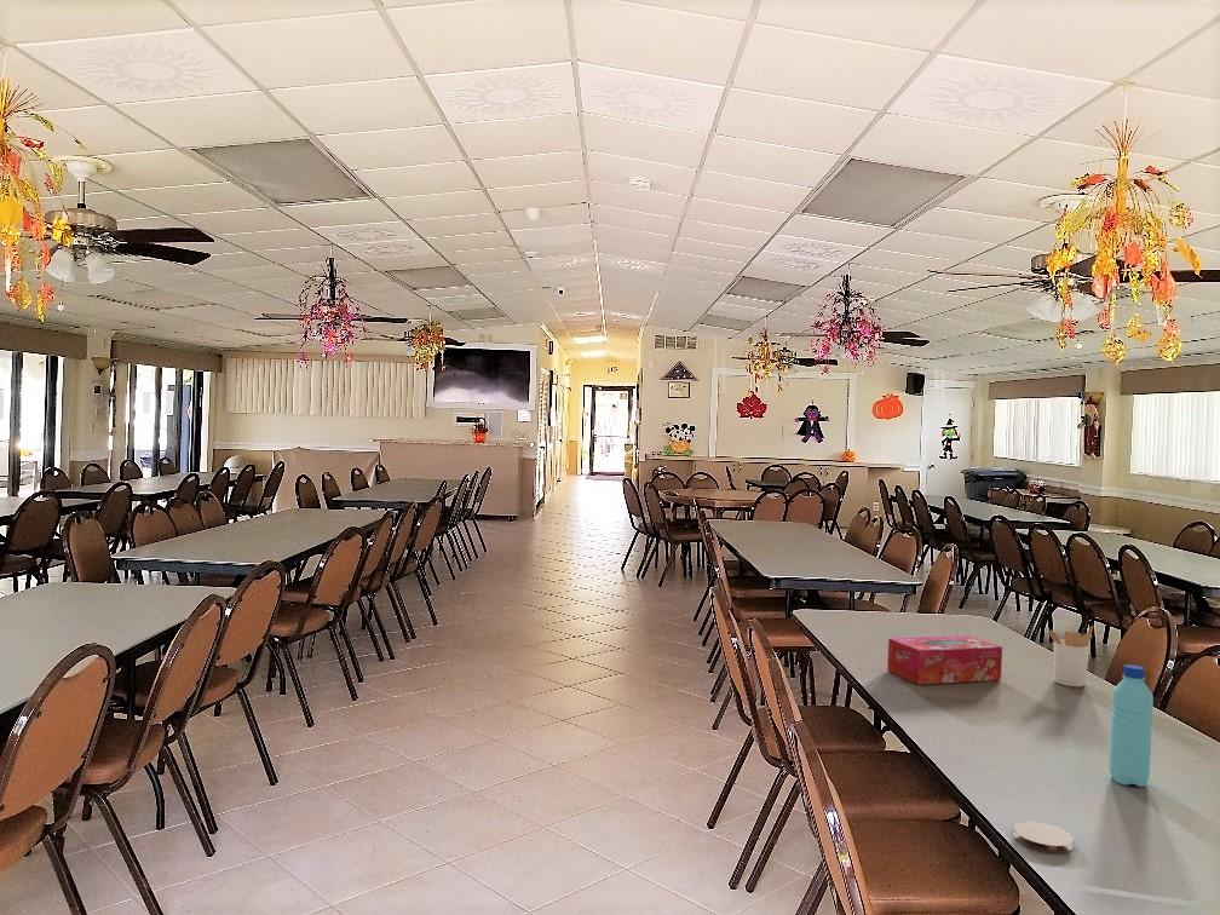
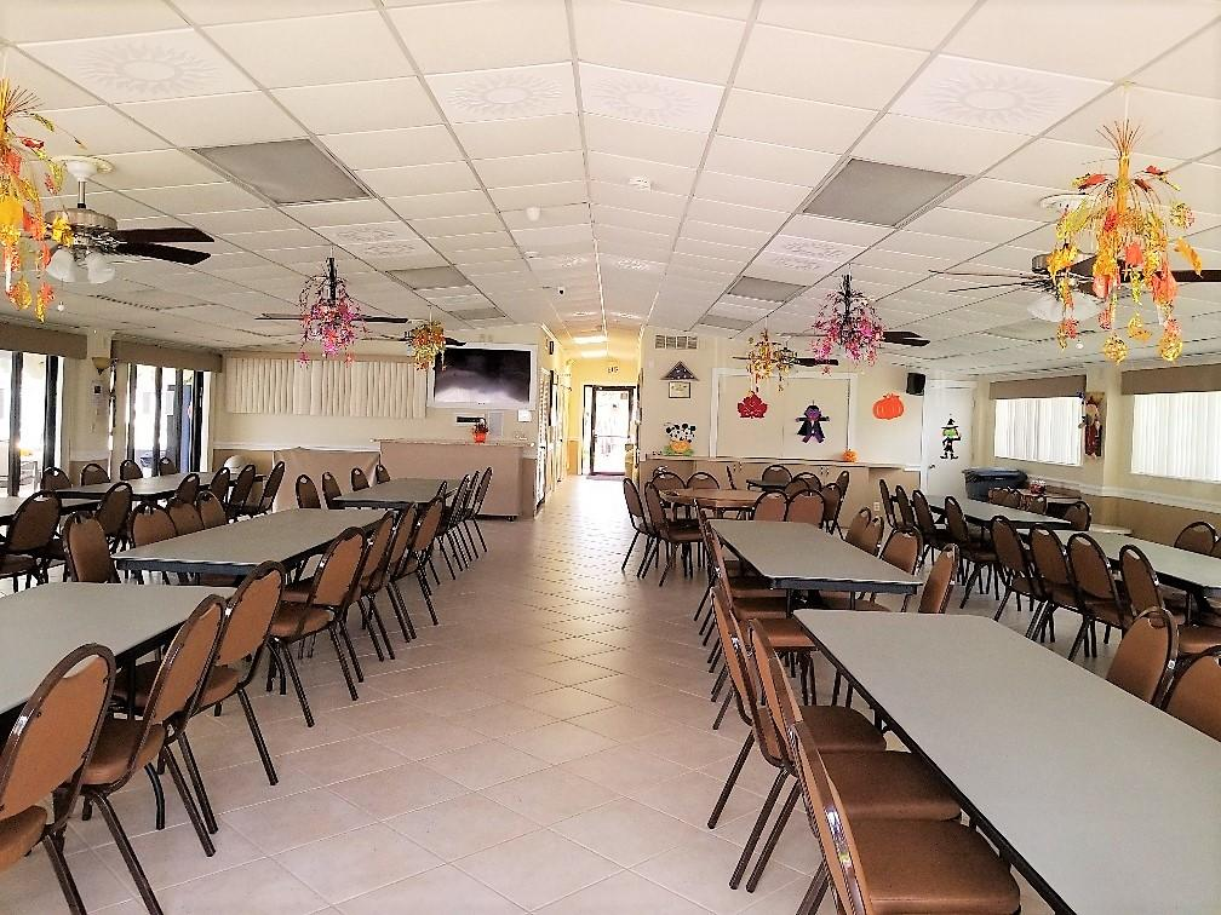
- tissue box [886,634,1003,685]
- water bottle [1107,663,1155,788]
- utensil holder [1047,625,1094,687]
- coaster [1012,821,1075,854]
